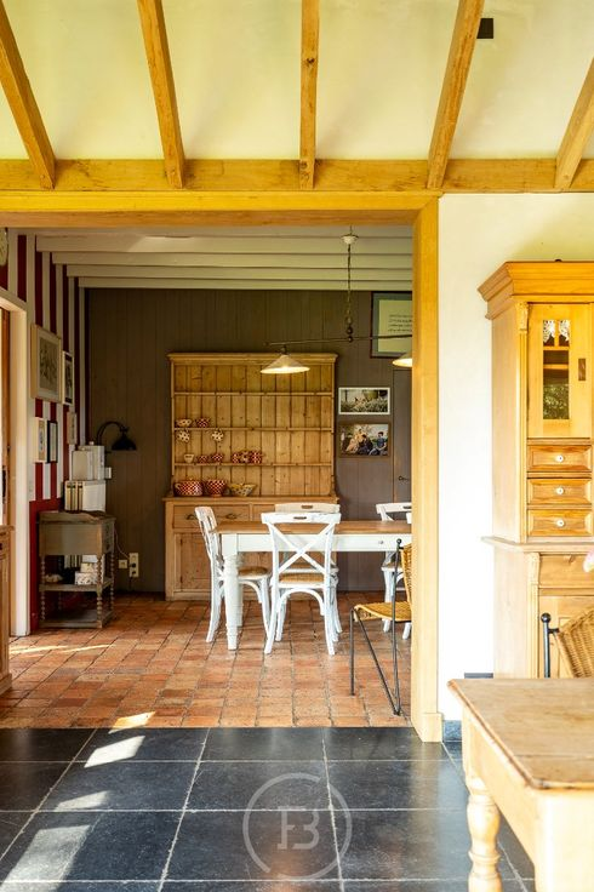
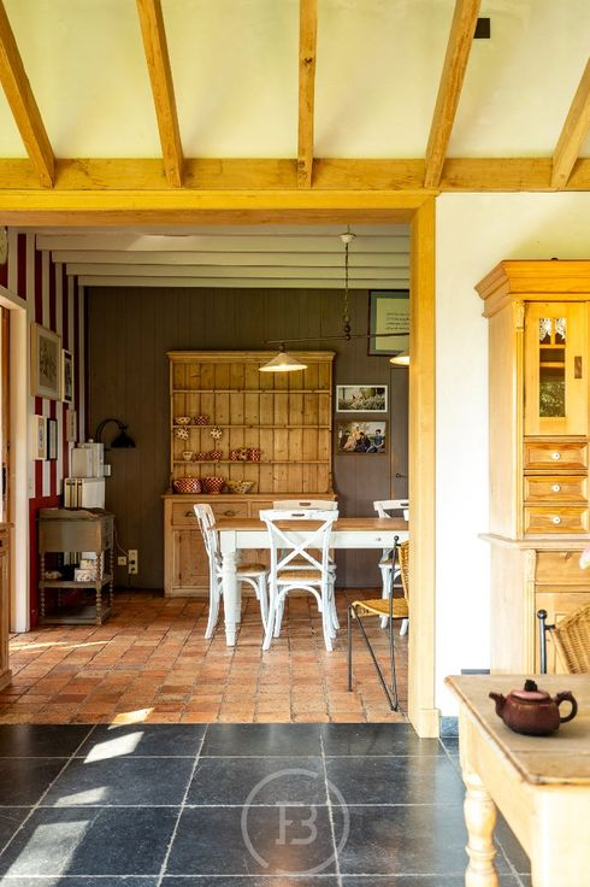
+ teapot [488,679,579,736]
